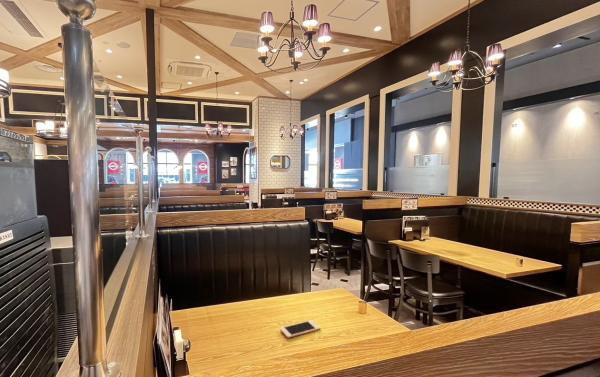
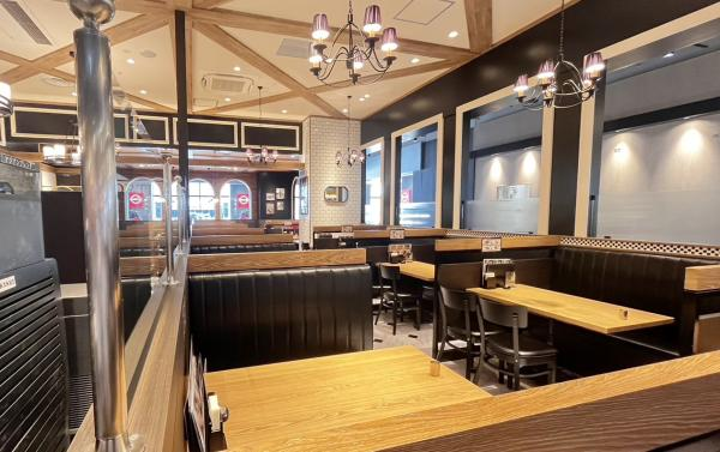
- cell phone [279,319,322,339]
